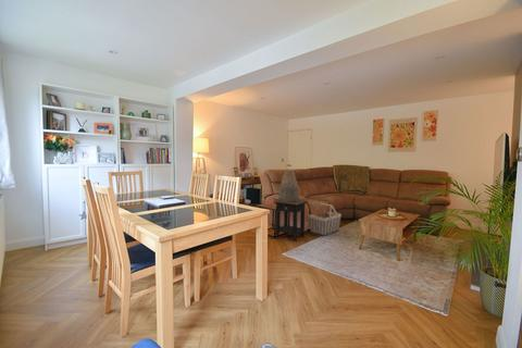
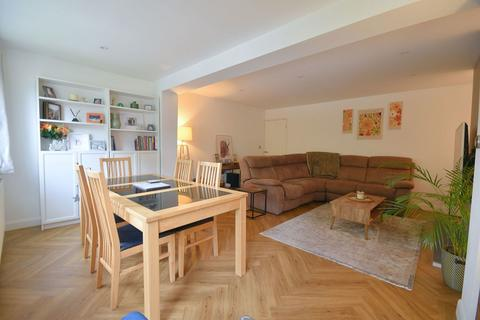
- basket [308,202,343,237]
- decorative urn [277,170,300,202]
- side table [273,199,309,243]
